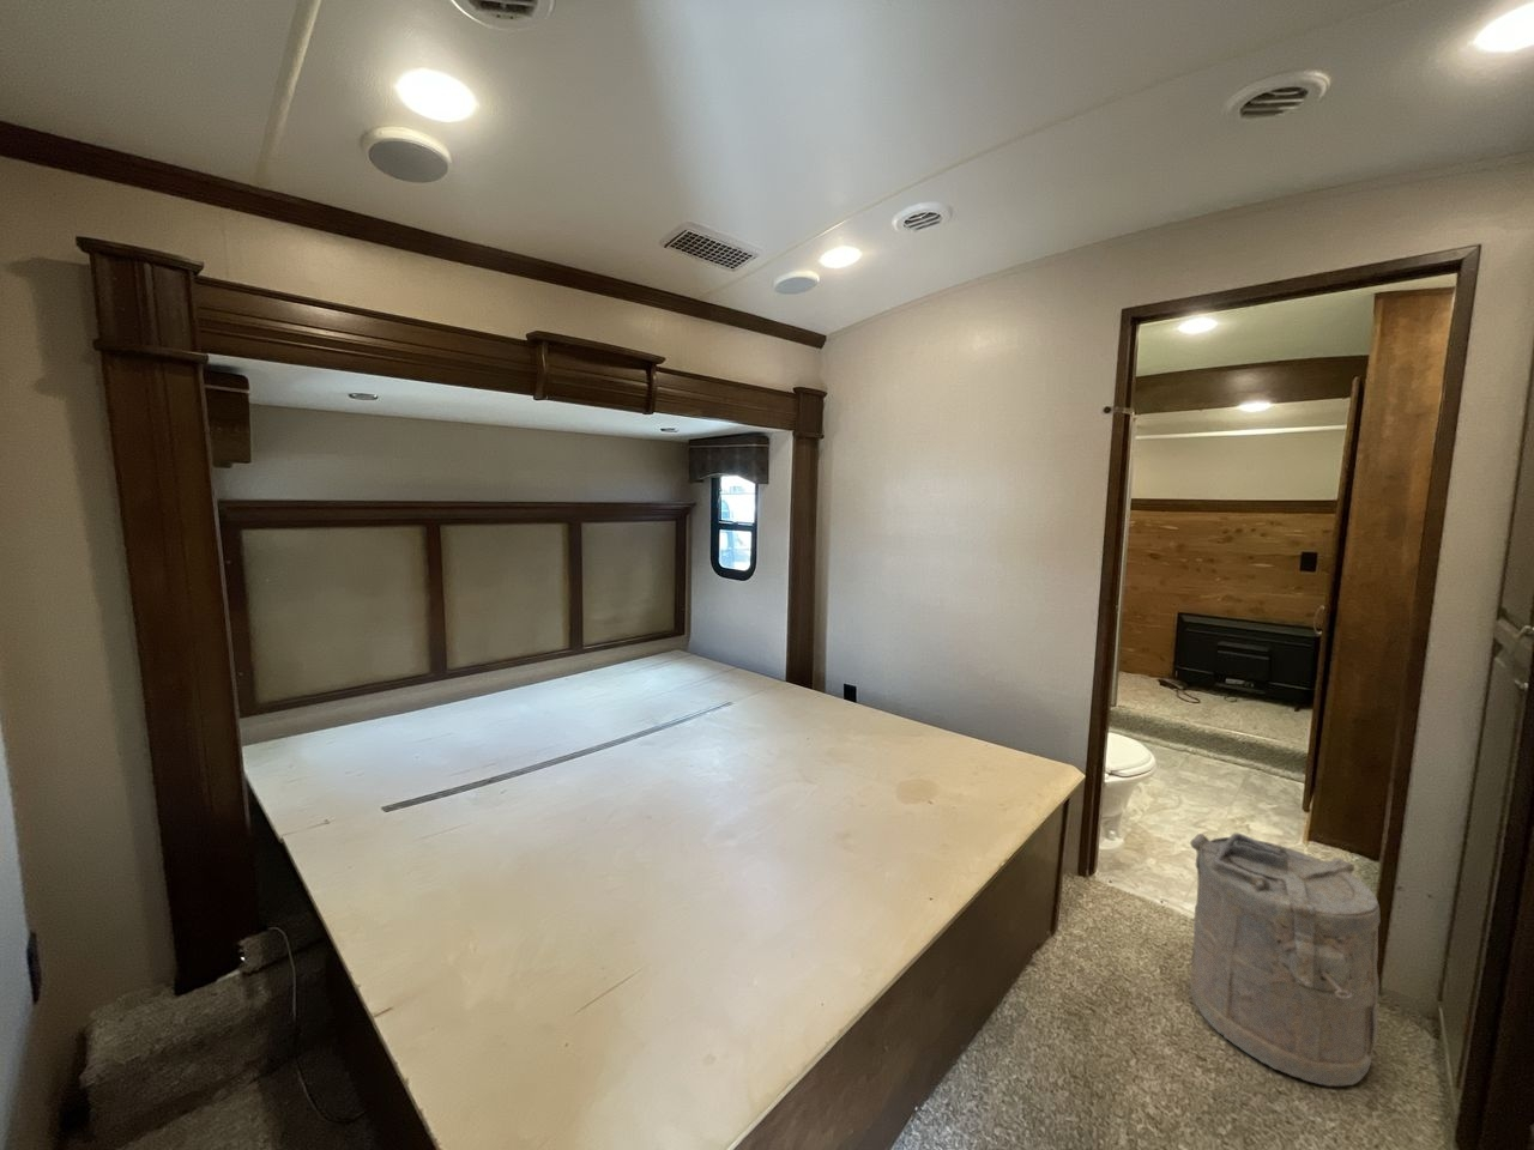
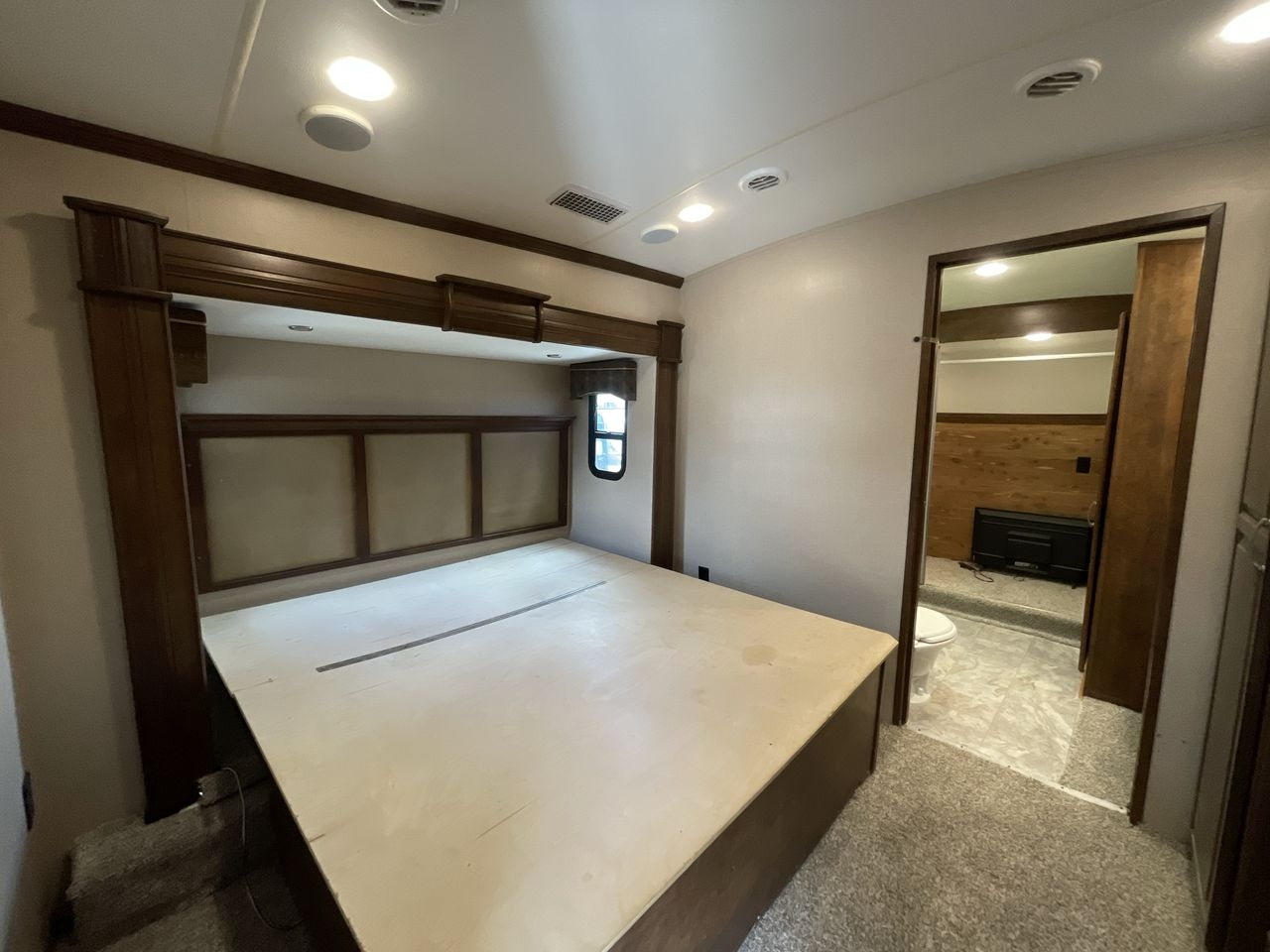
- laundry hamper [1189,831,1381,1087]
